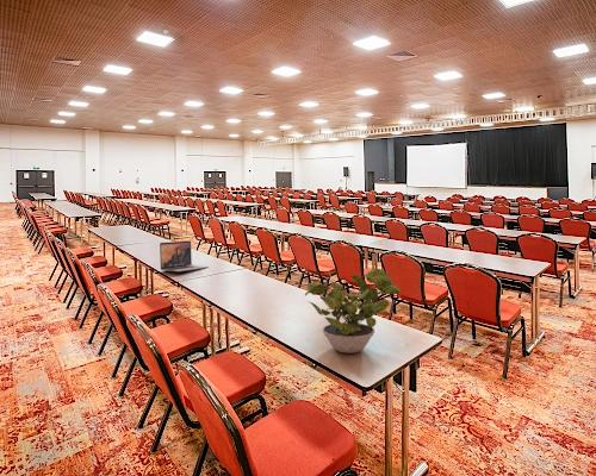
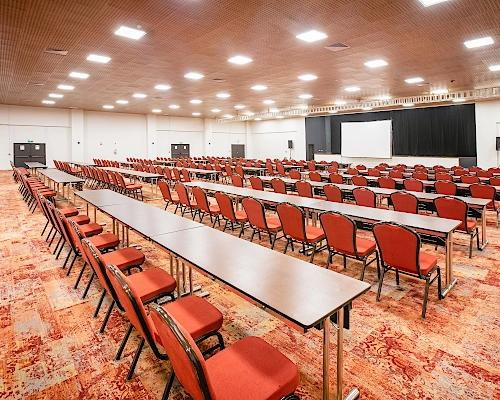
- potted plant [304,268,402,355]
- laptop [159,239,210,273]
